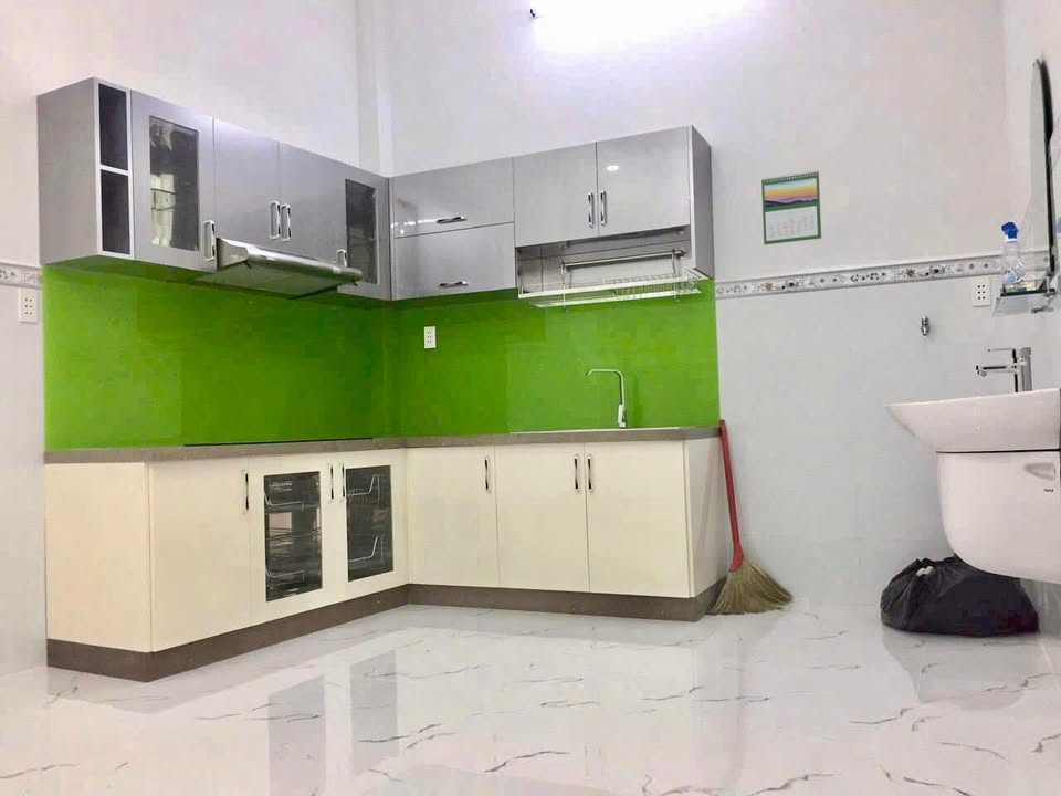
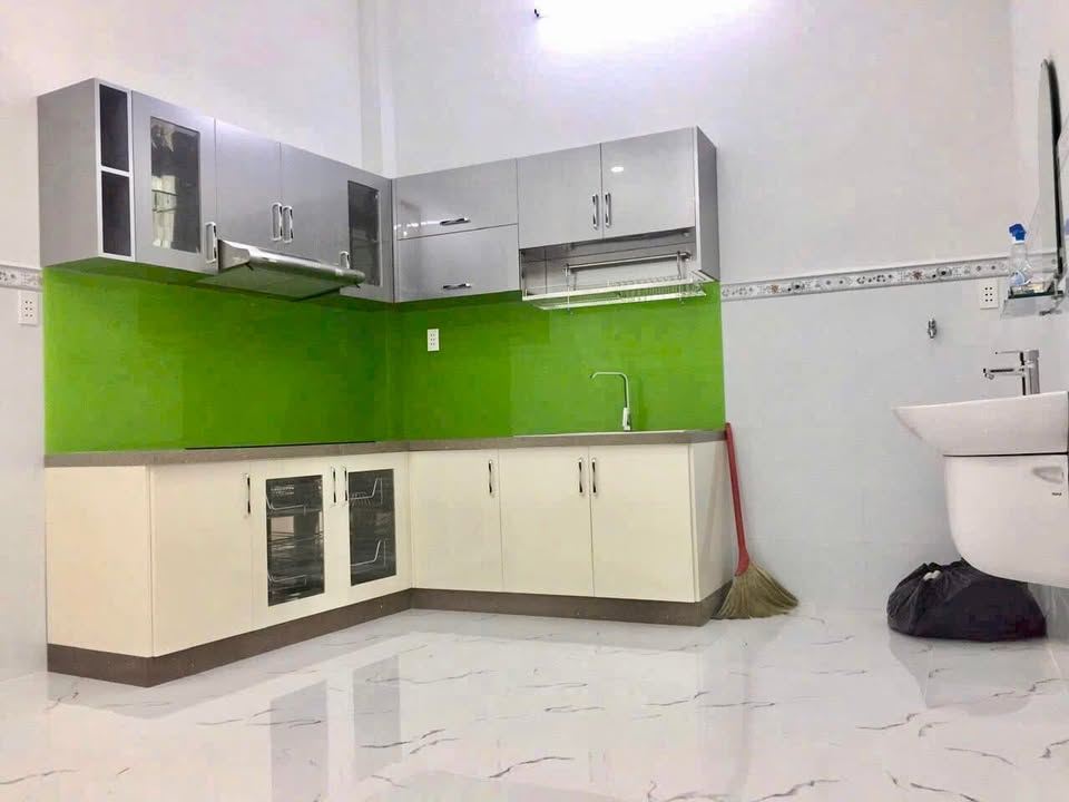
- calendar [760,169,822,245]
